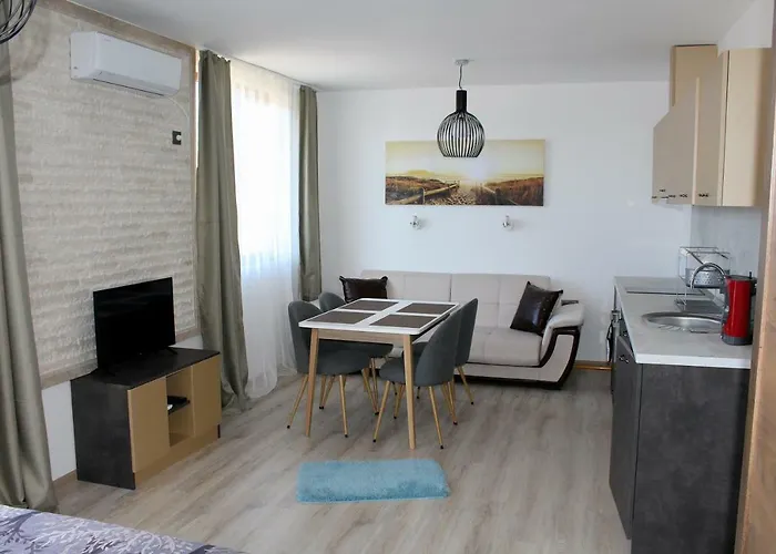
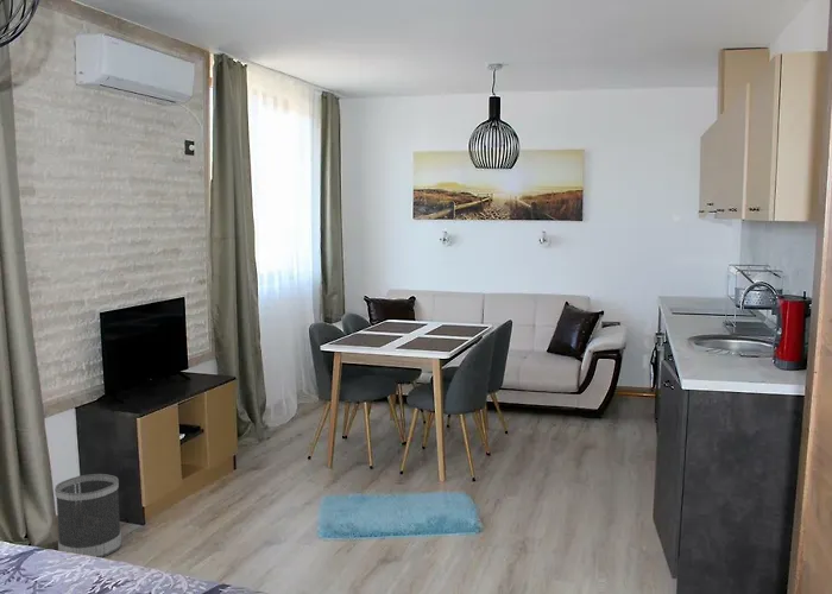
+ wastebasket [53,473,122,558]
